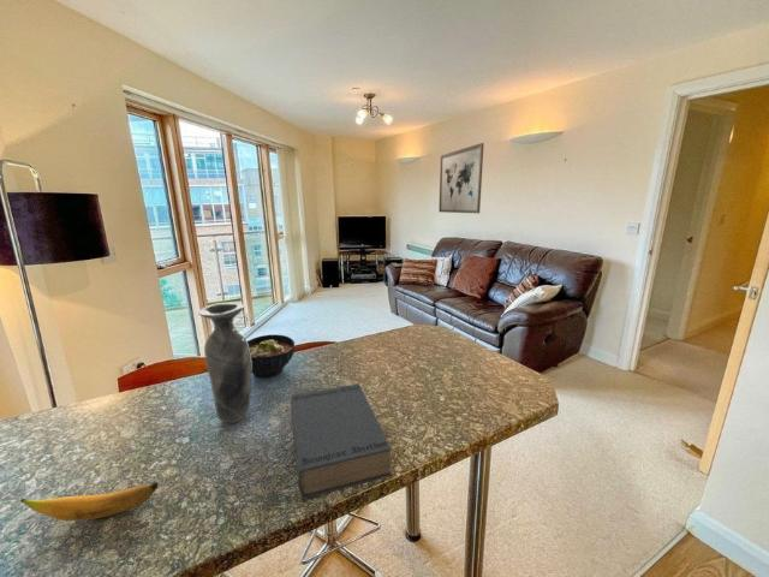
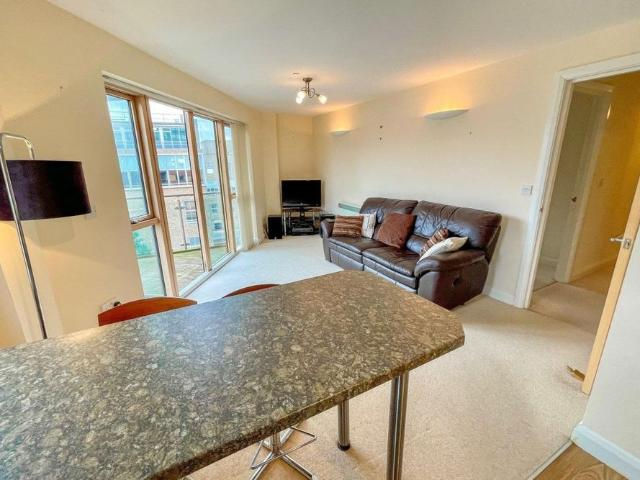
- vase [197,302,252,424]
- bowl [246,333,296,380]
- banana [19,481,160,522]
- wall art [437,142,484,214]
- book [290,382,393,500]
